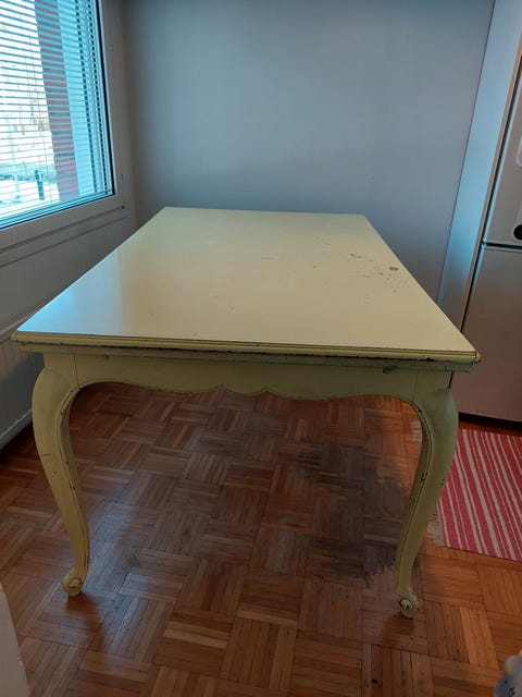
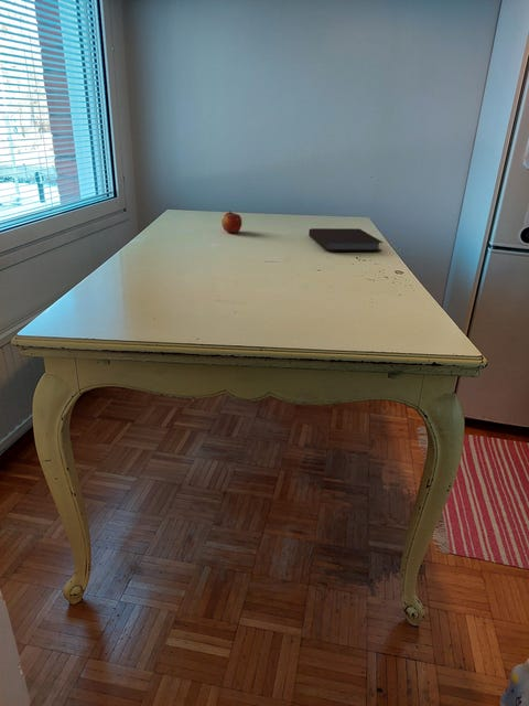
+ apple [220,210,242,234]
+ notebook [307,227,384,253]
